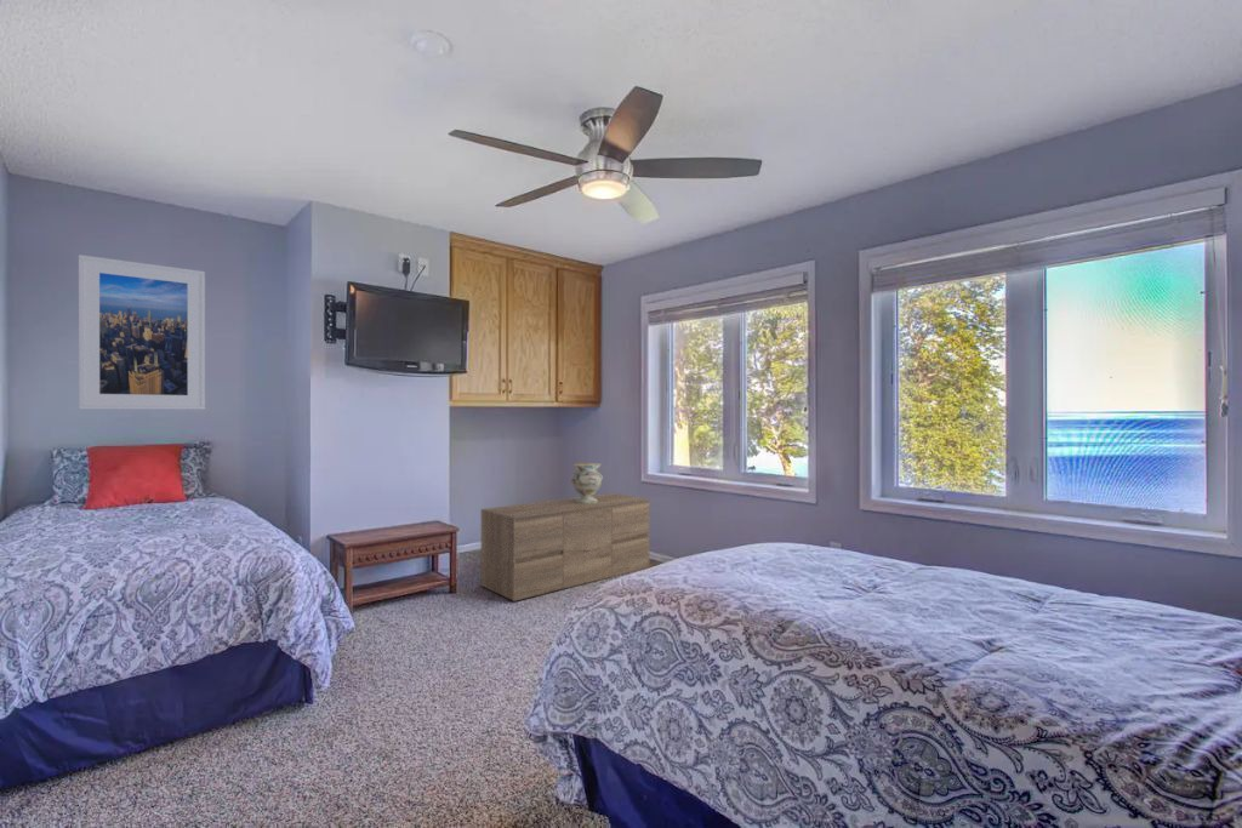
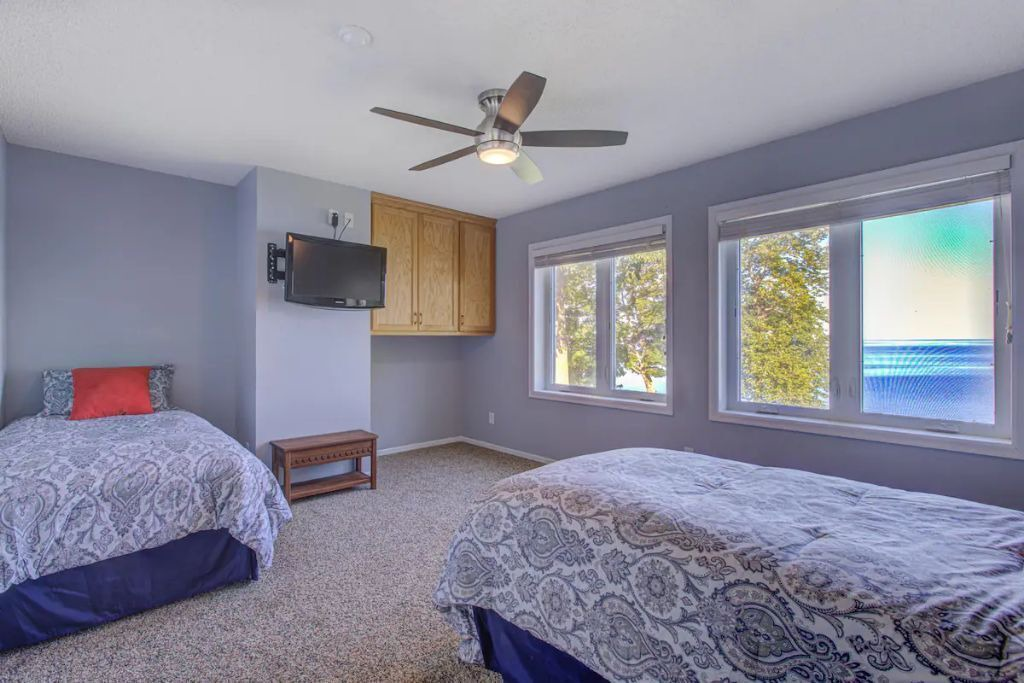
- dresser [480,492,651,603]
- decorative vase [570,462,604,503]
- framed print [78,253,206,411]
